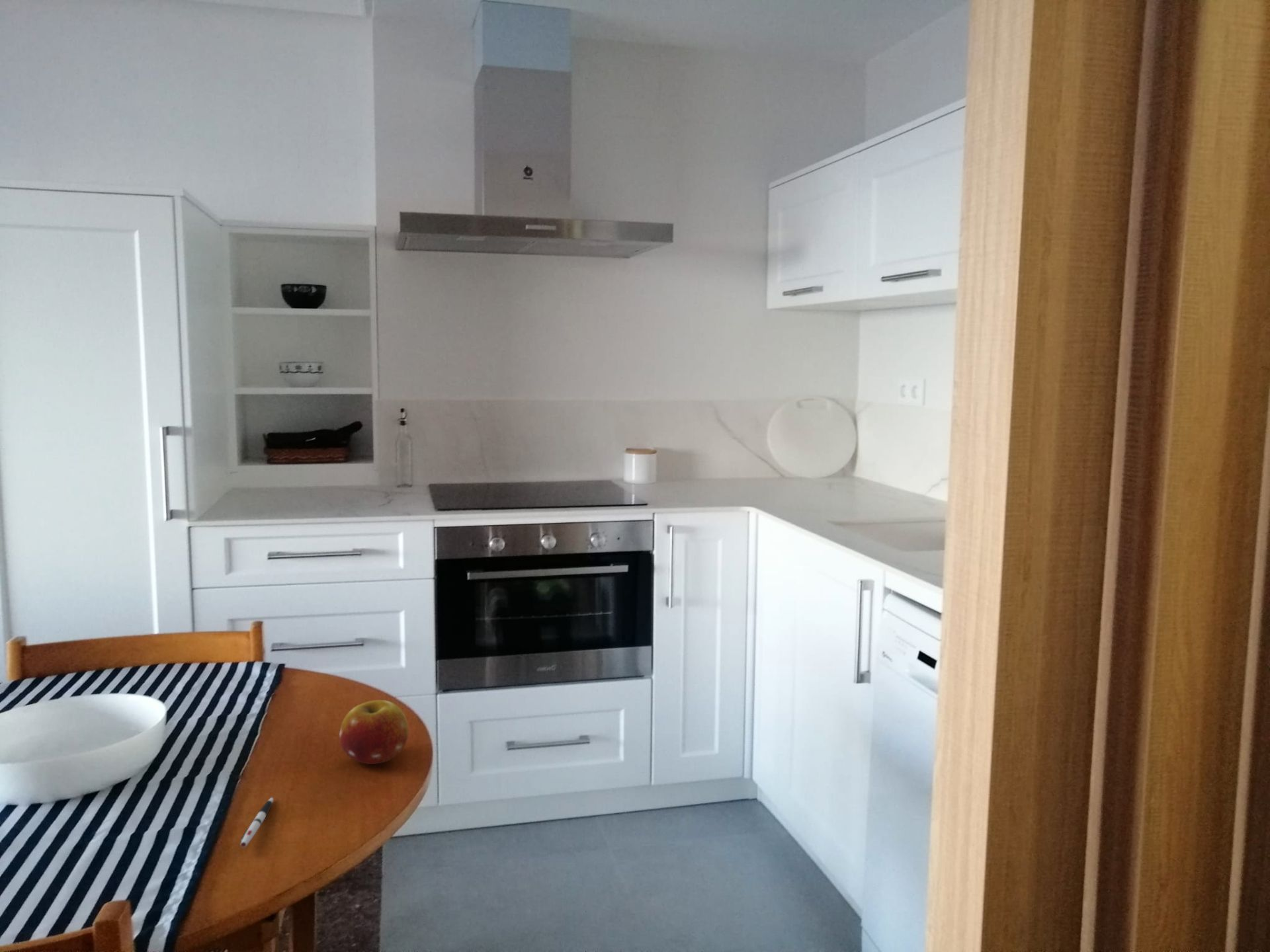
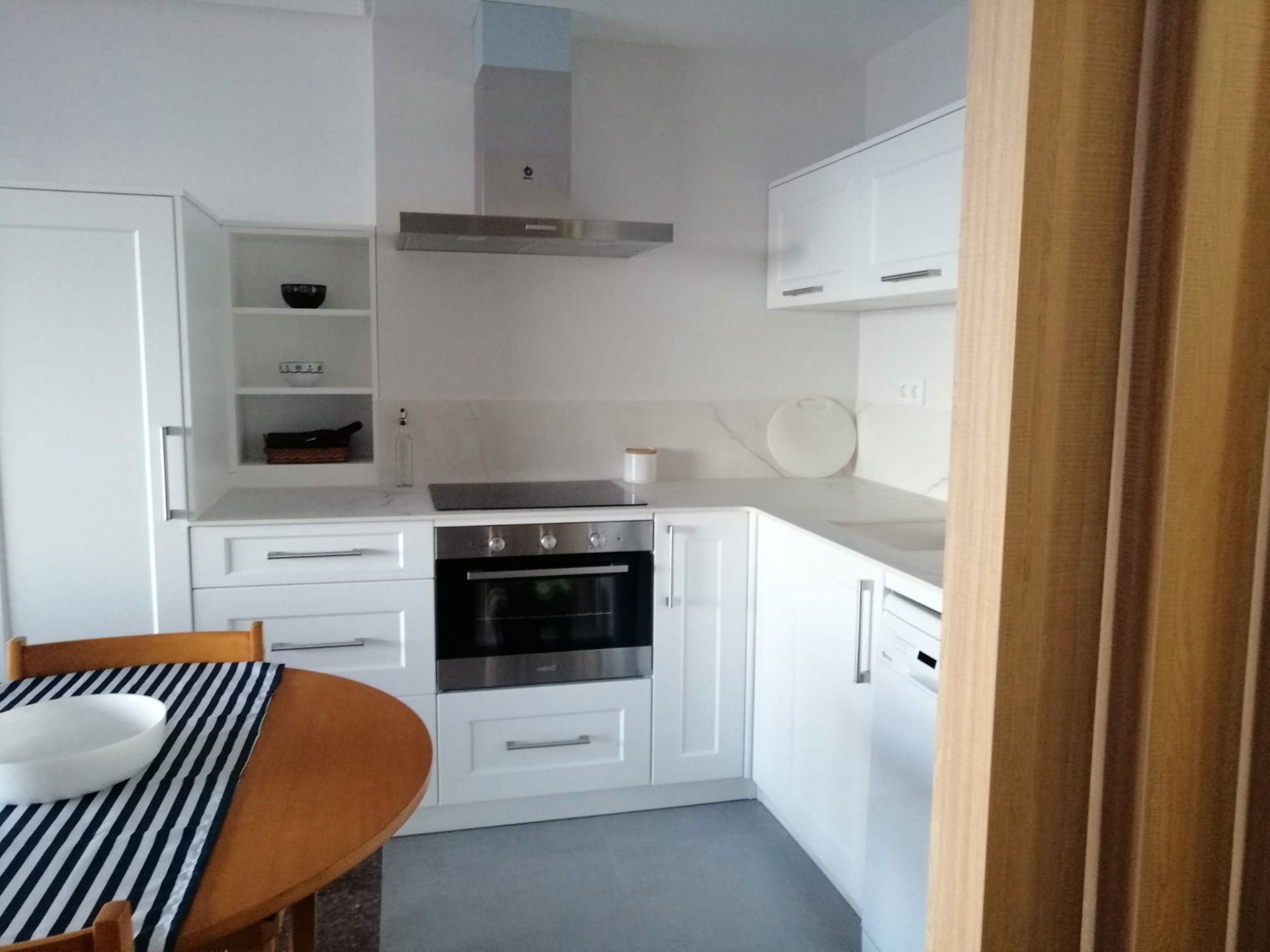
- pen [239,797,274,848]
- fruit [339,699,409,765]
